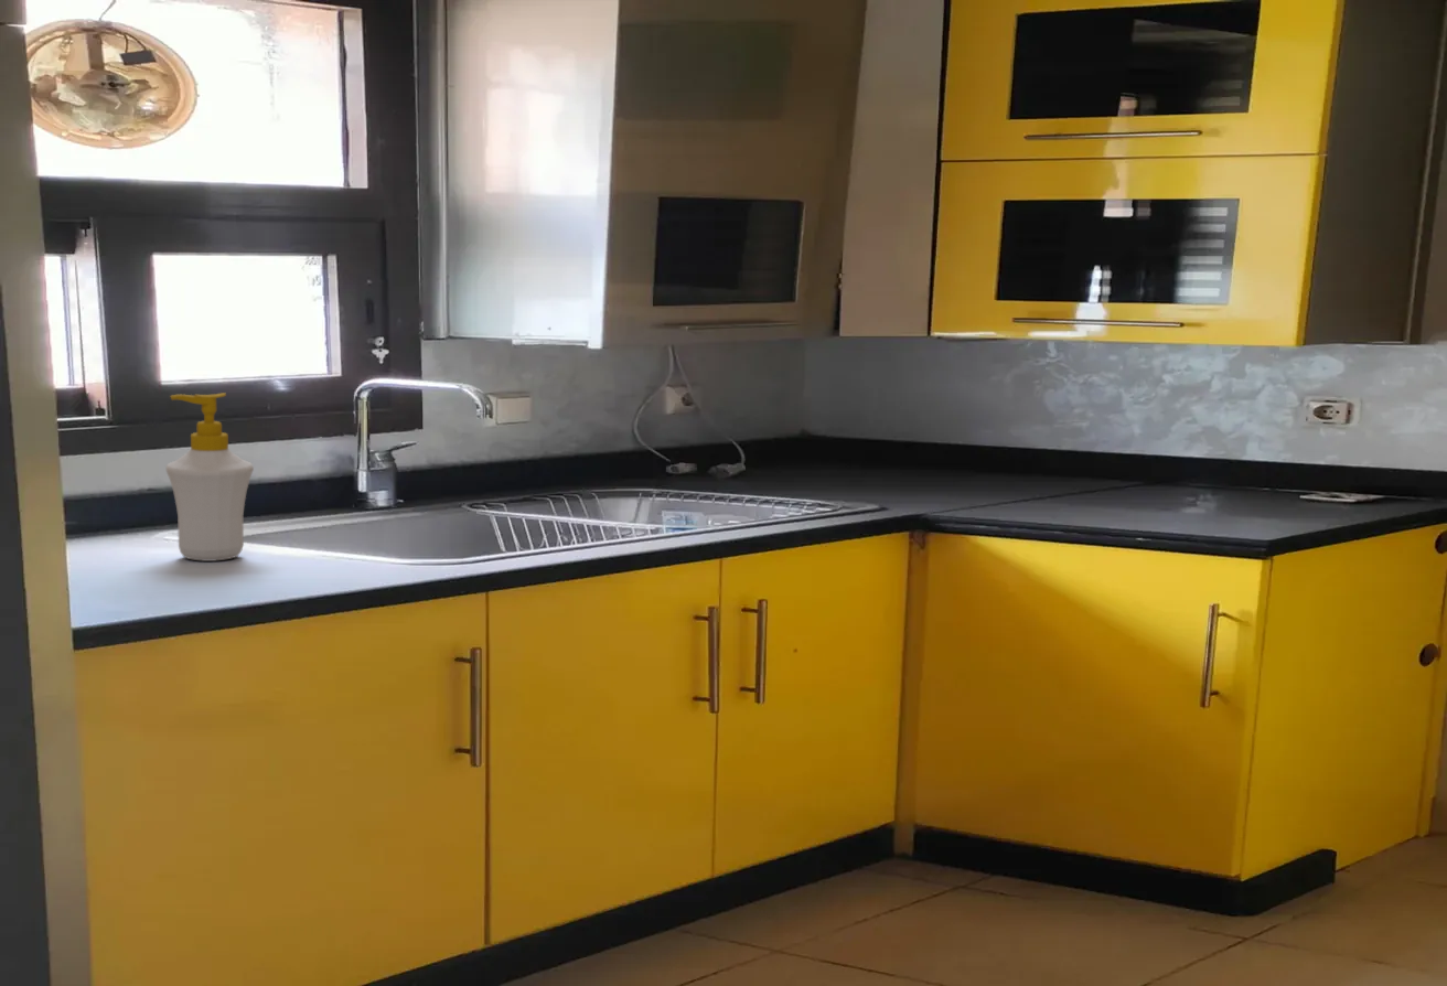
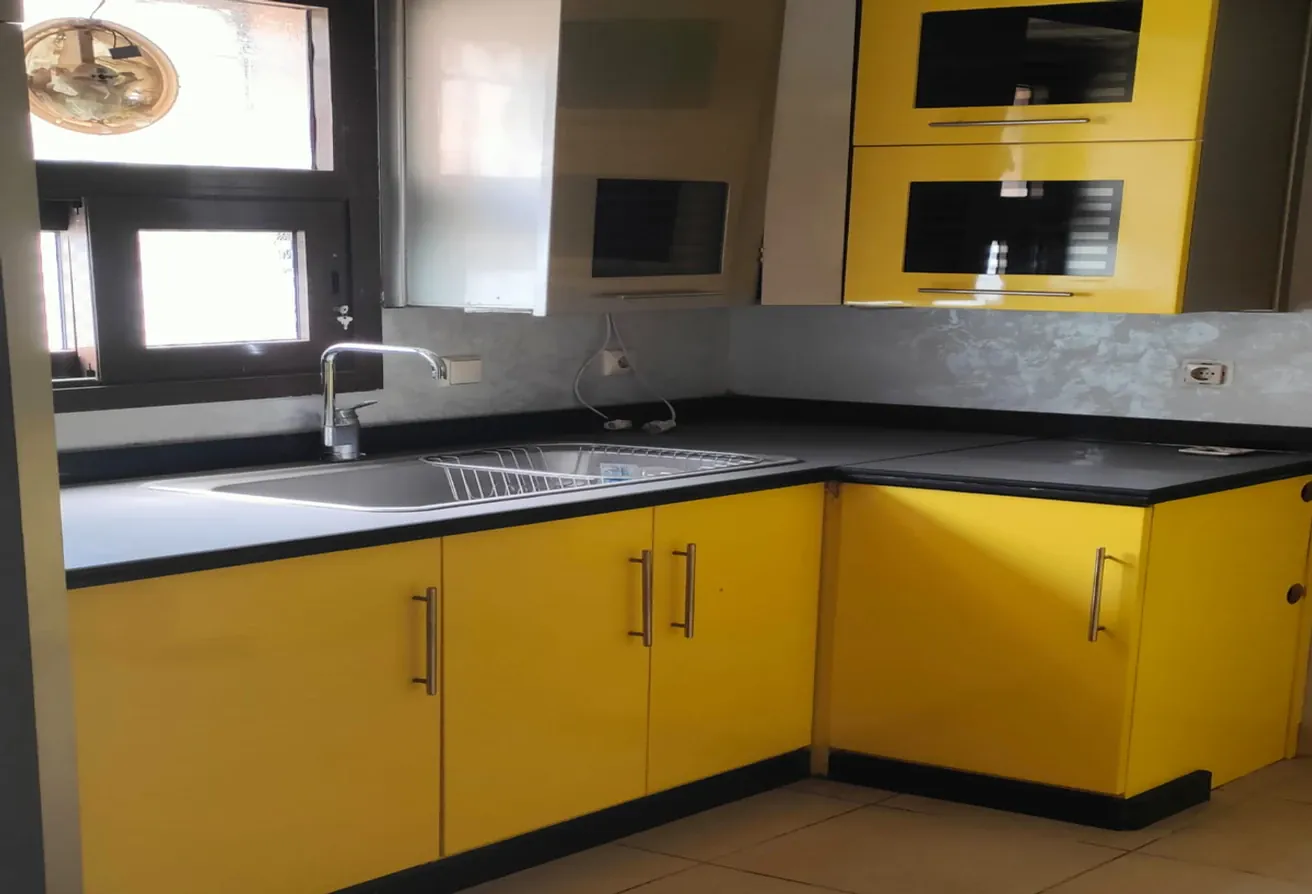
- soap bottle [165,392,255,562]
